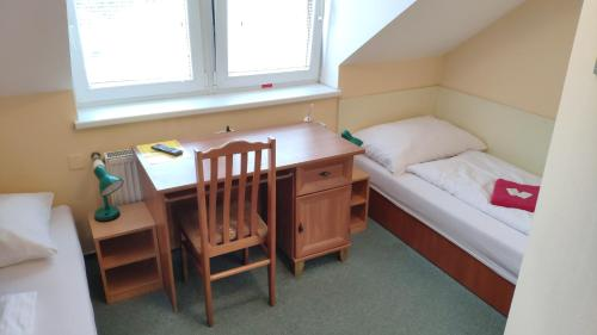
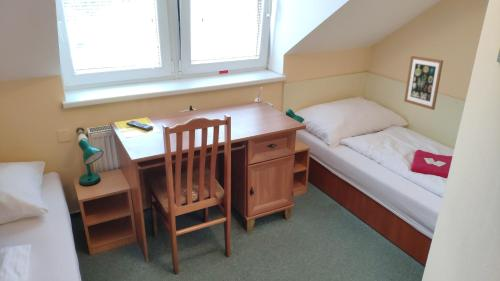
+ wall art [403,55,444,111]
